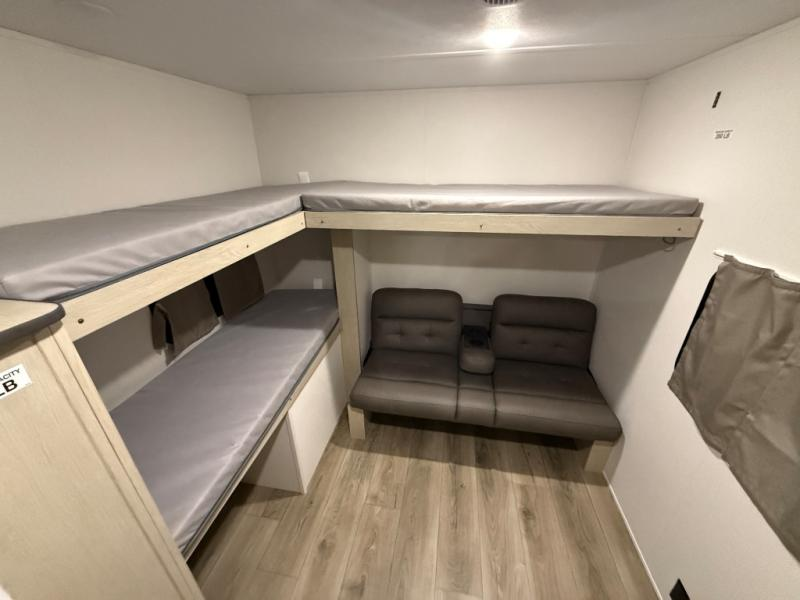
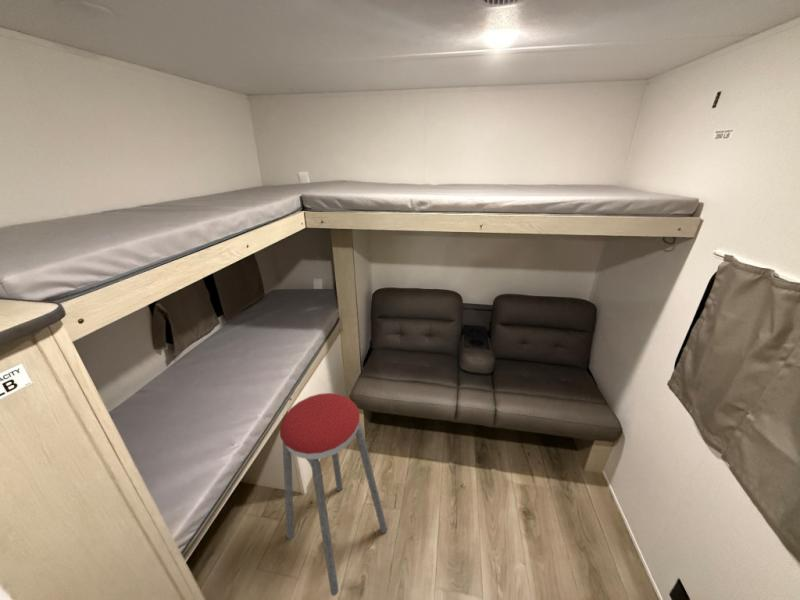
+ music stool [279,392,388,597]
